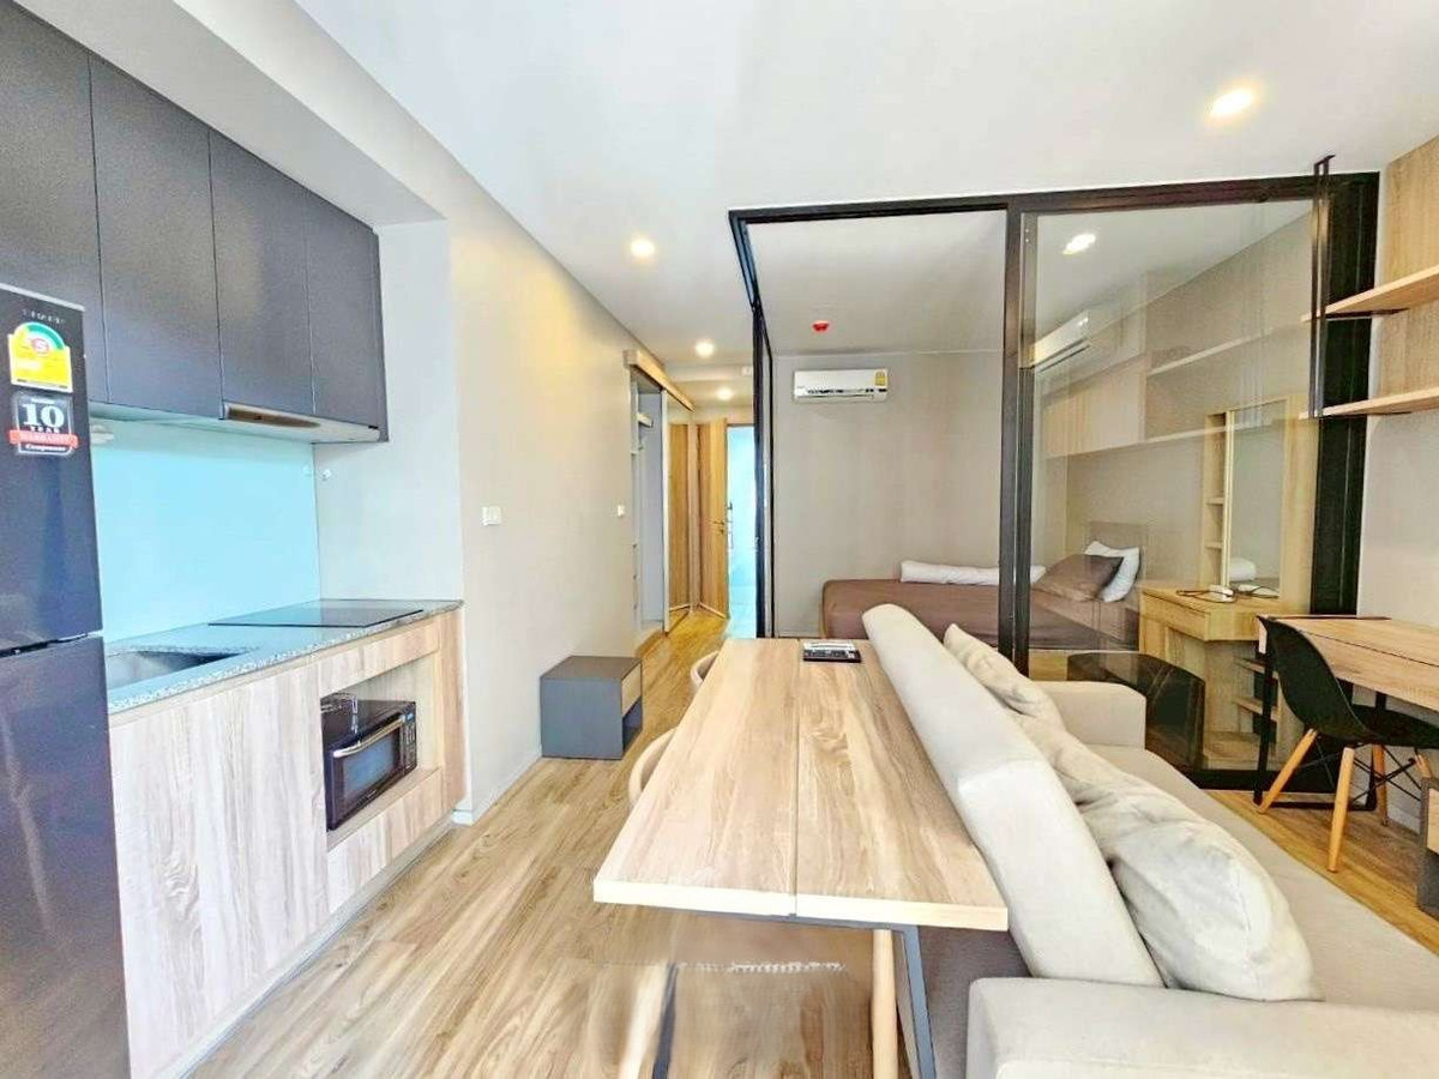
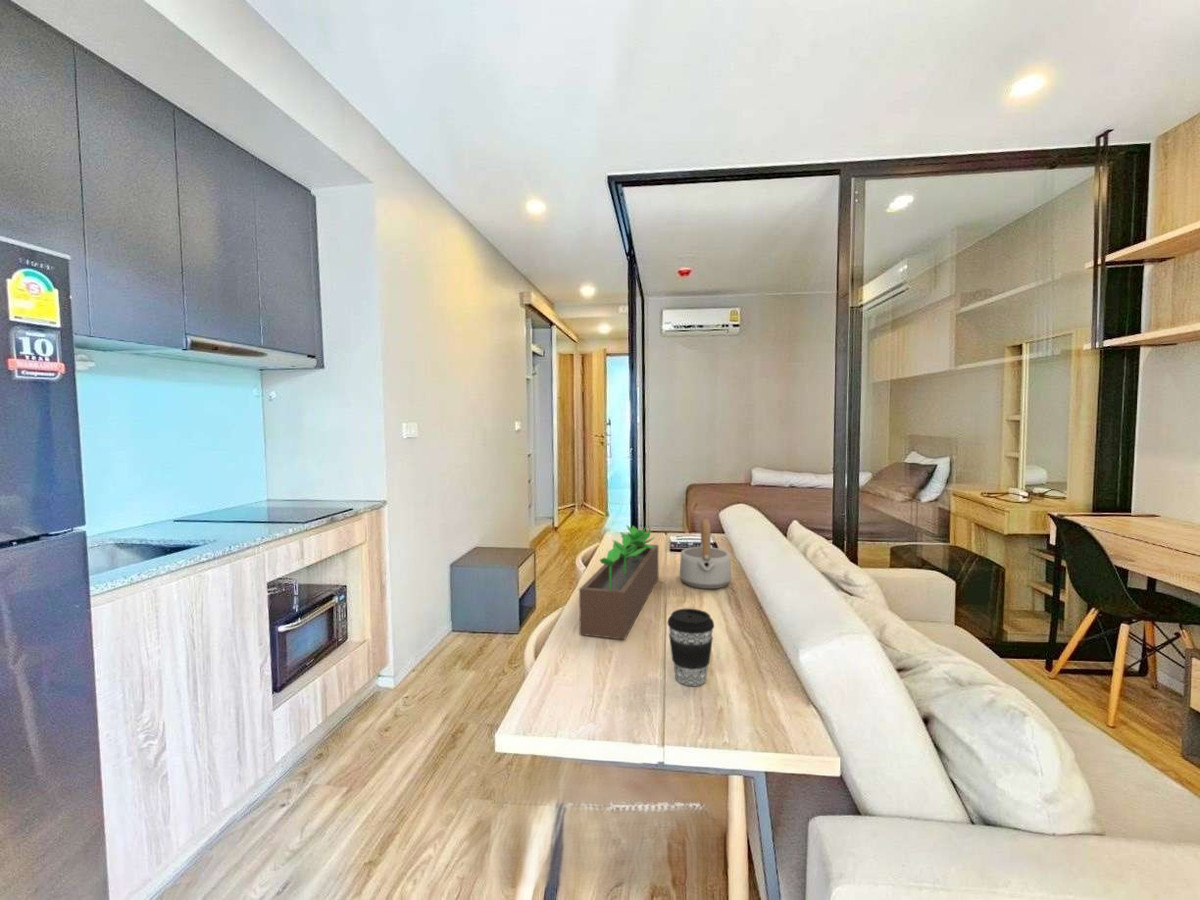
+ coffee cup [667,608,715,687]
+ teapot [679,518,732,590]
+ succulent planter [578,523,659,640]
